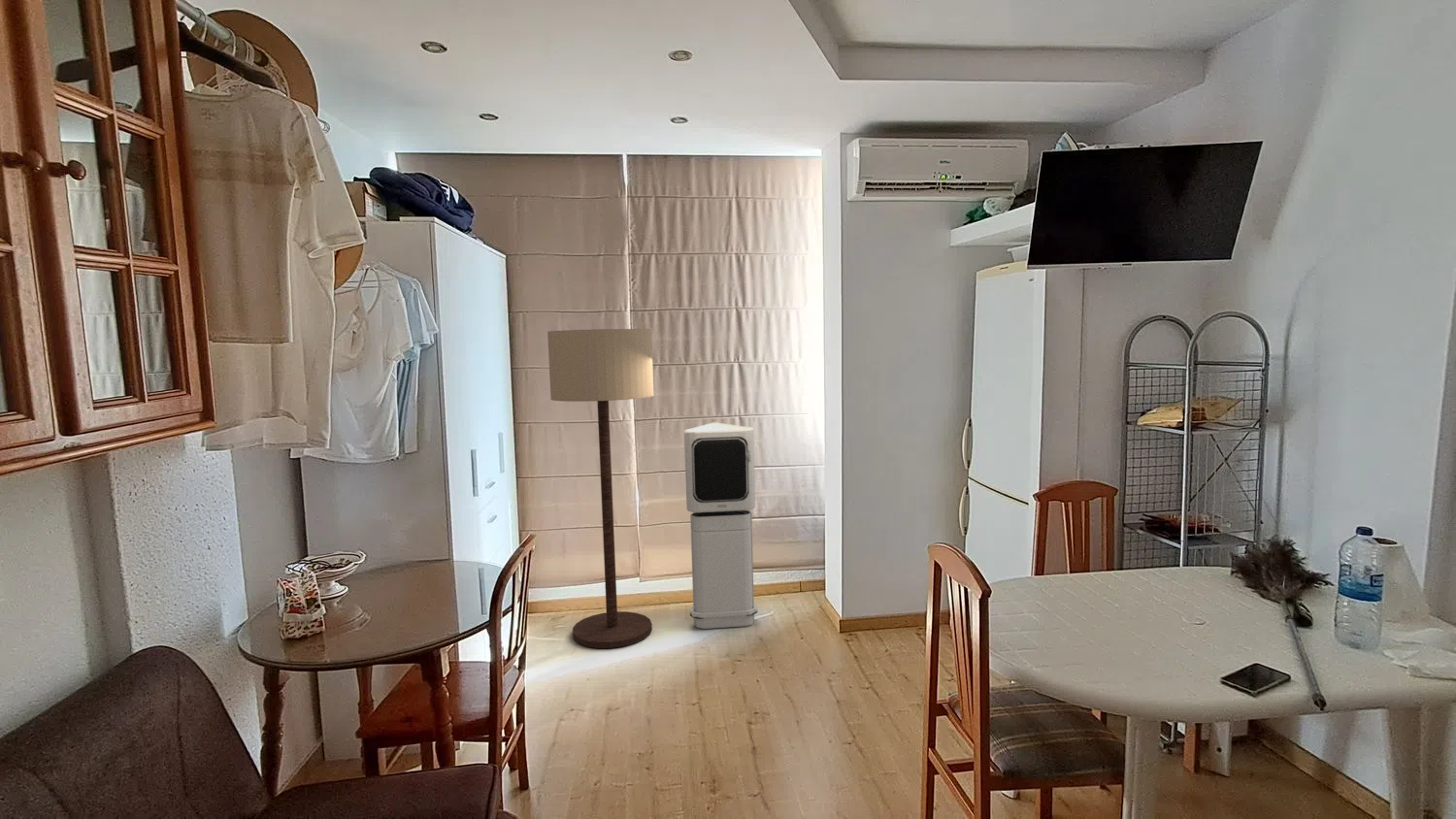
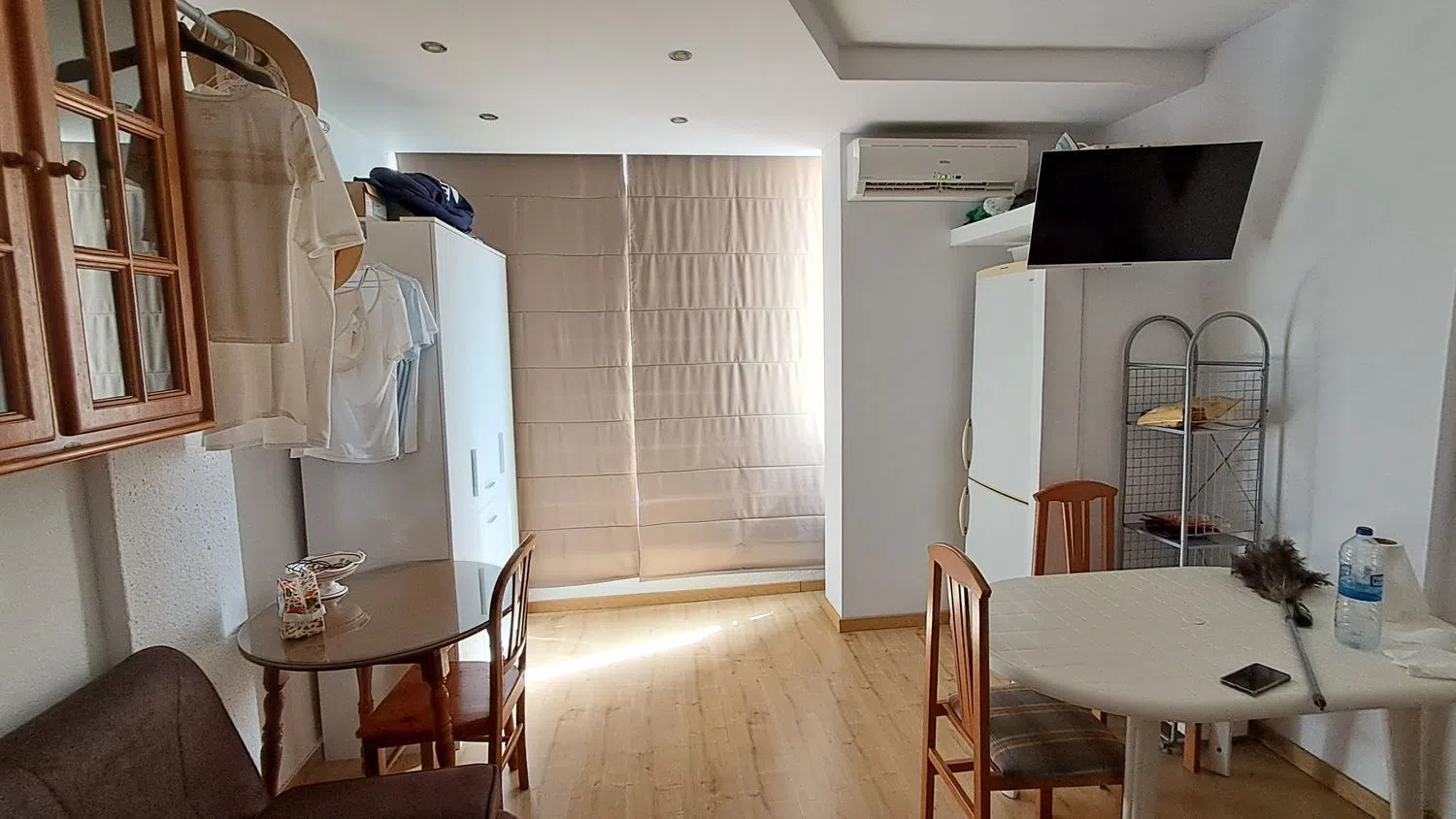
- floor lamp [546,328,655,649]
- air purifier [683,422,759,630]
